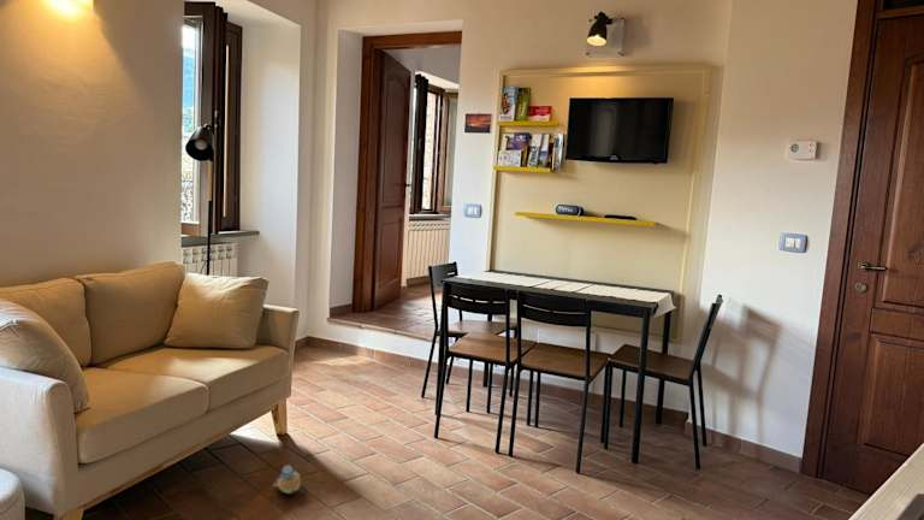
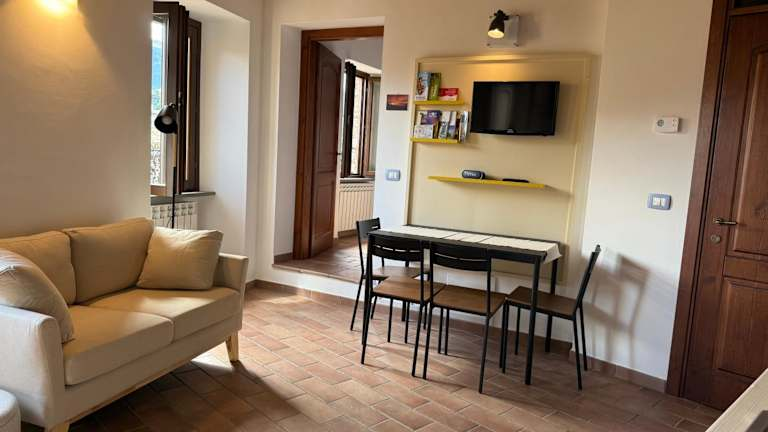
- plush toy [273,465,302,495]
